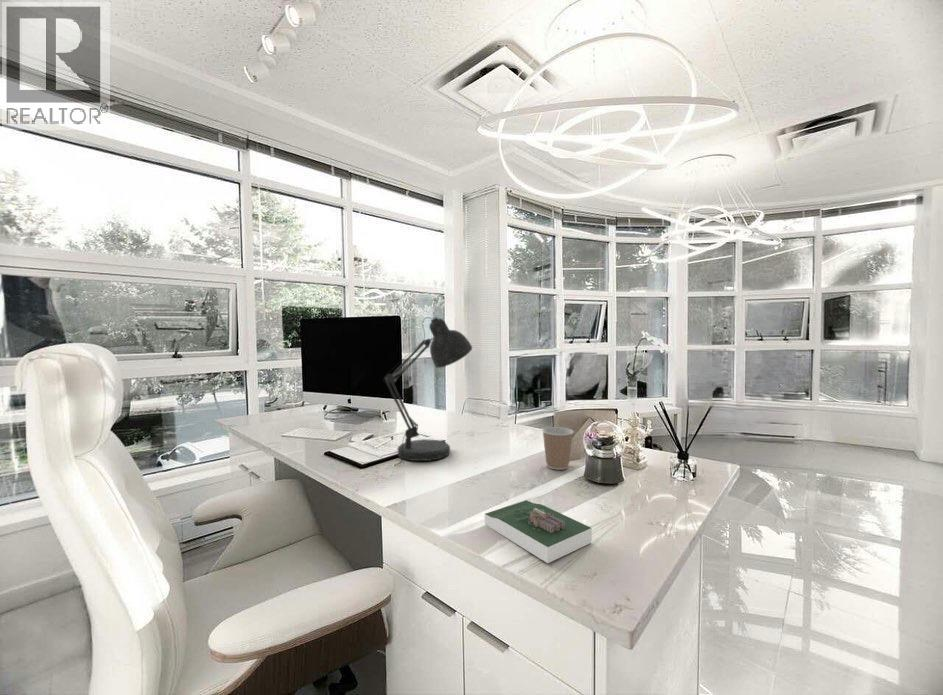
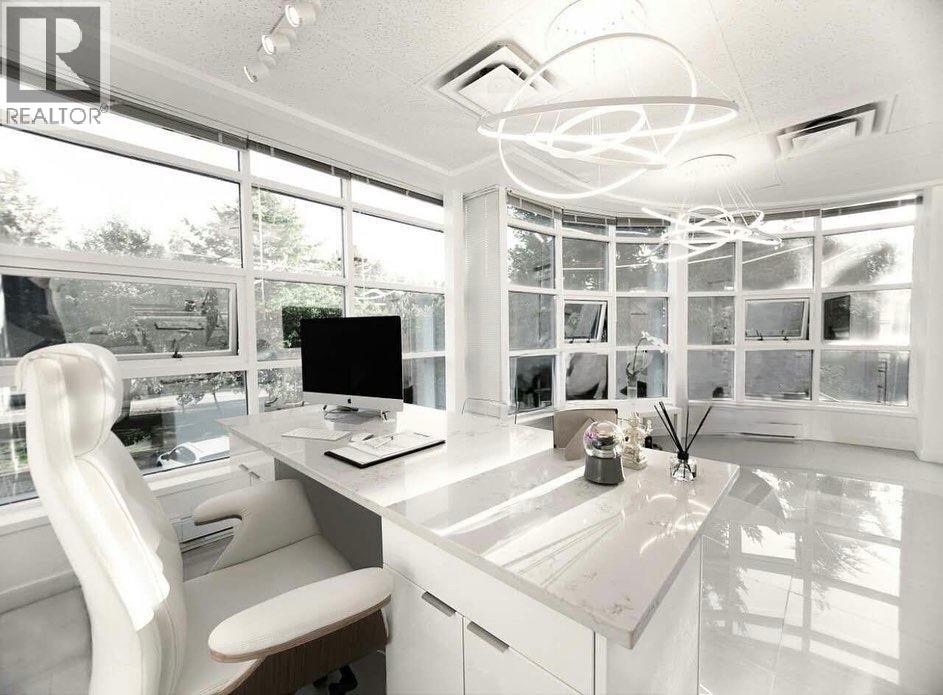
- book [484,499,593,564]
- coffee cup [541,426,575,471]
- desk lamp [382,316,473,466]
